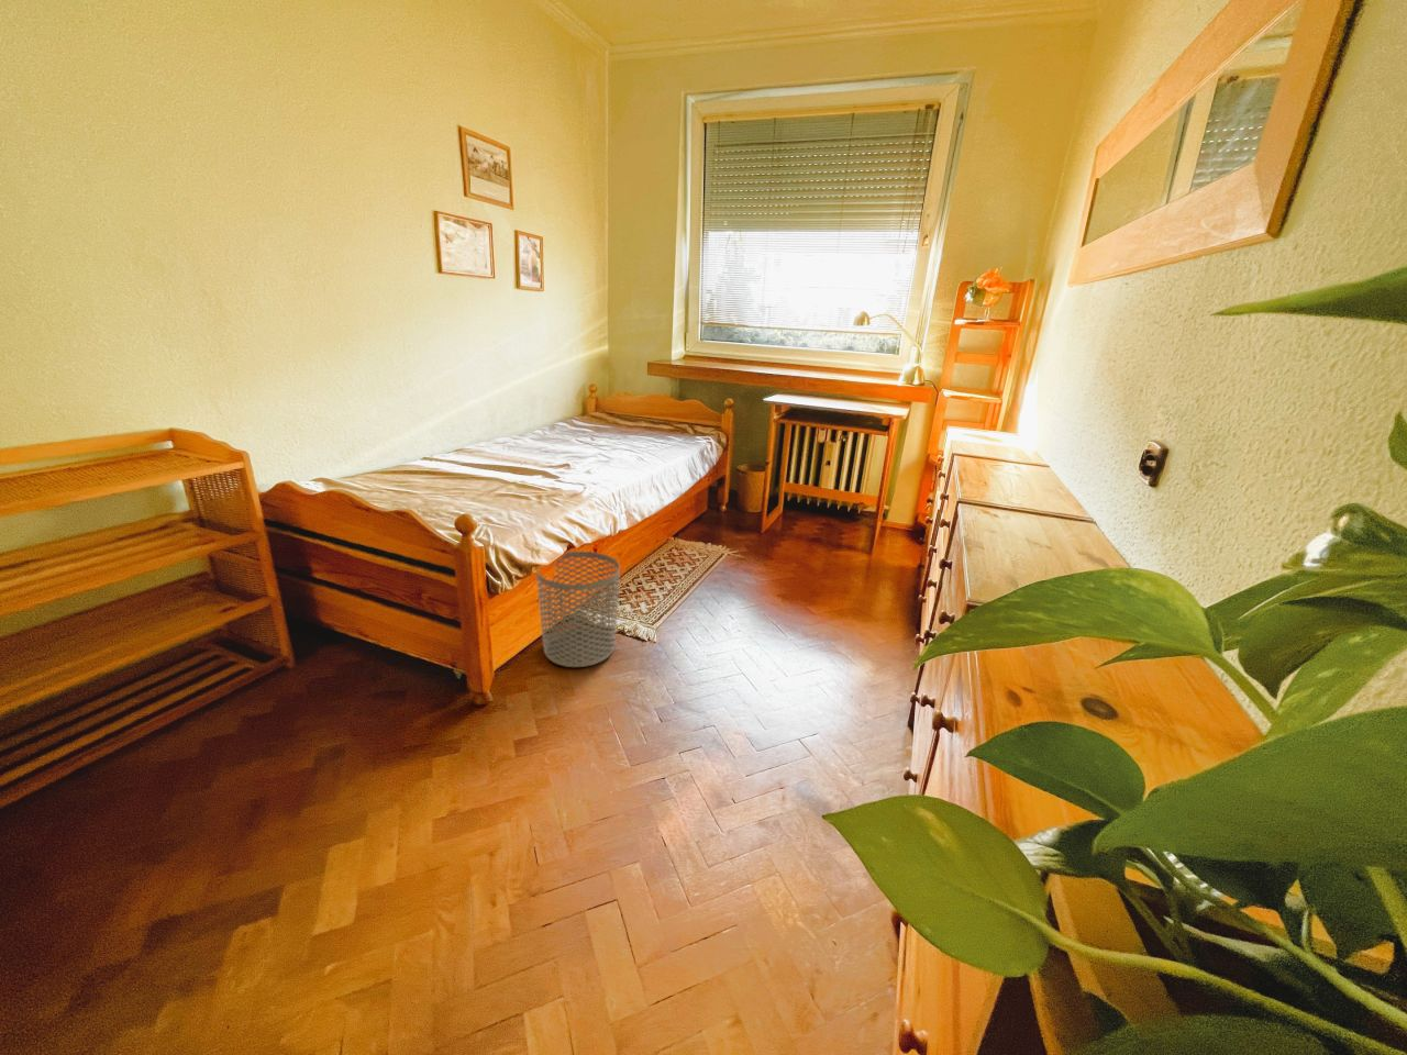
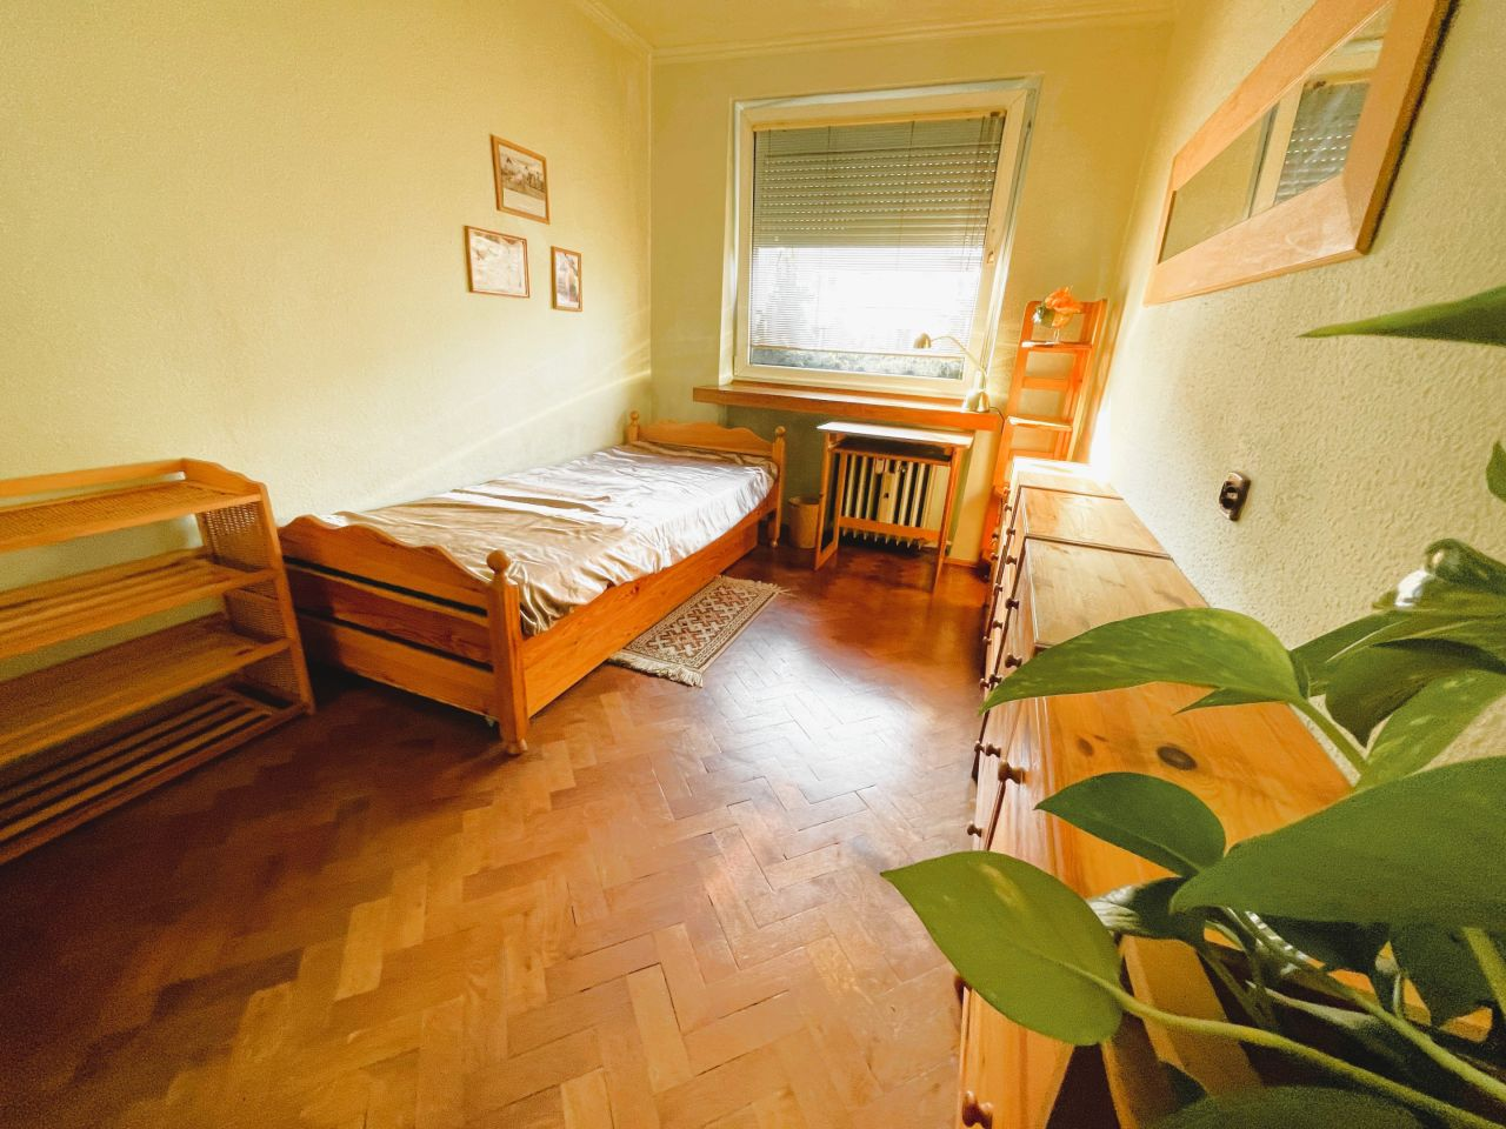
- waste bin [535,551,622,668]
